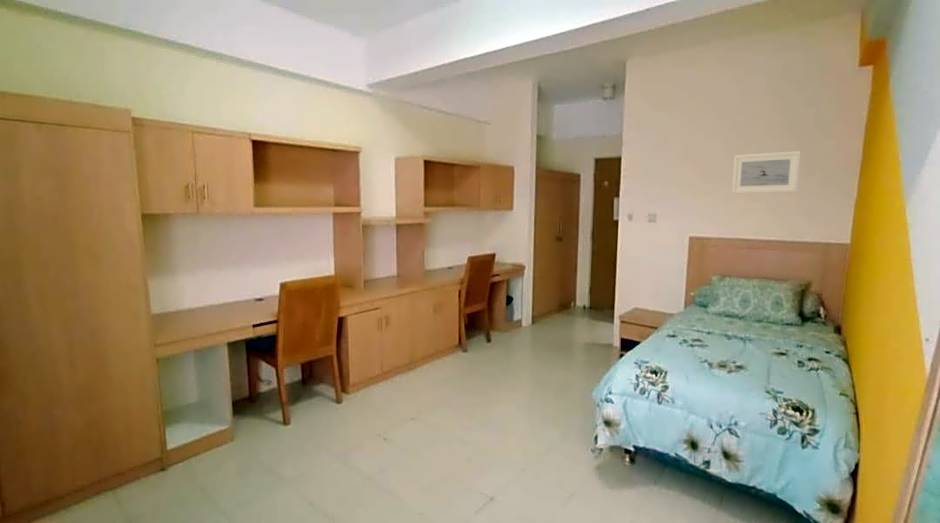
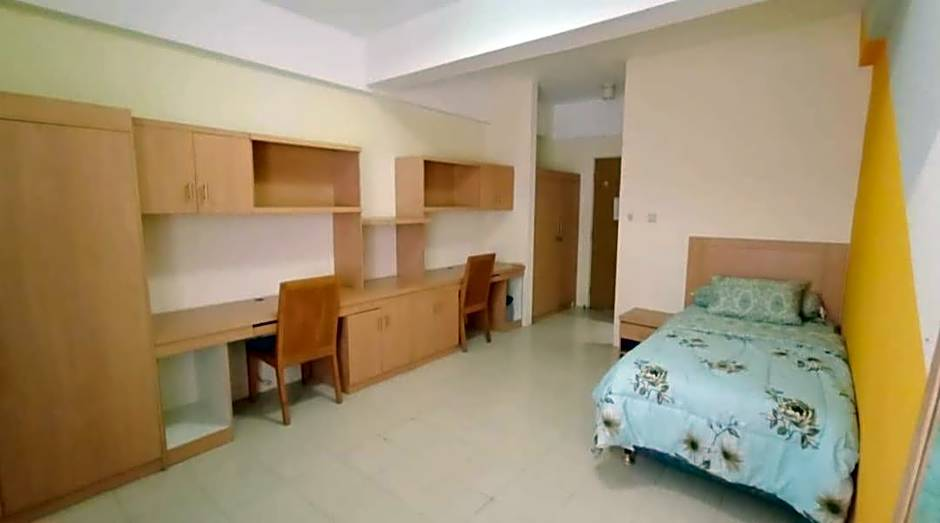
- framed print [731,150,801,194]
